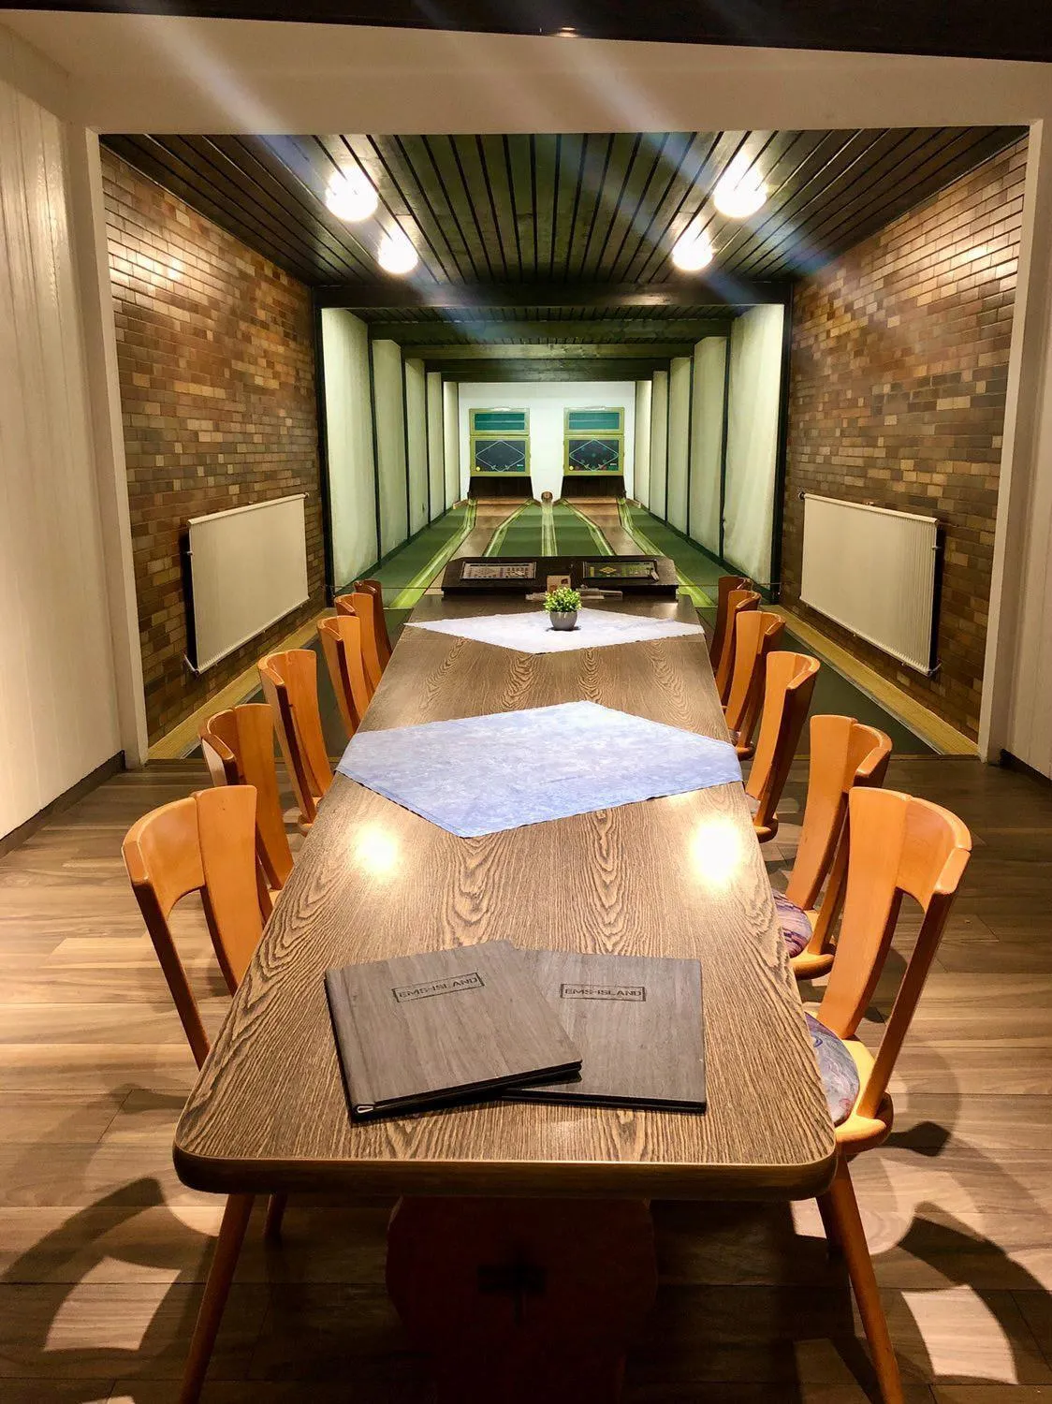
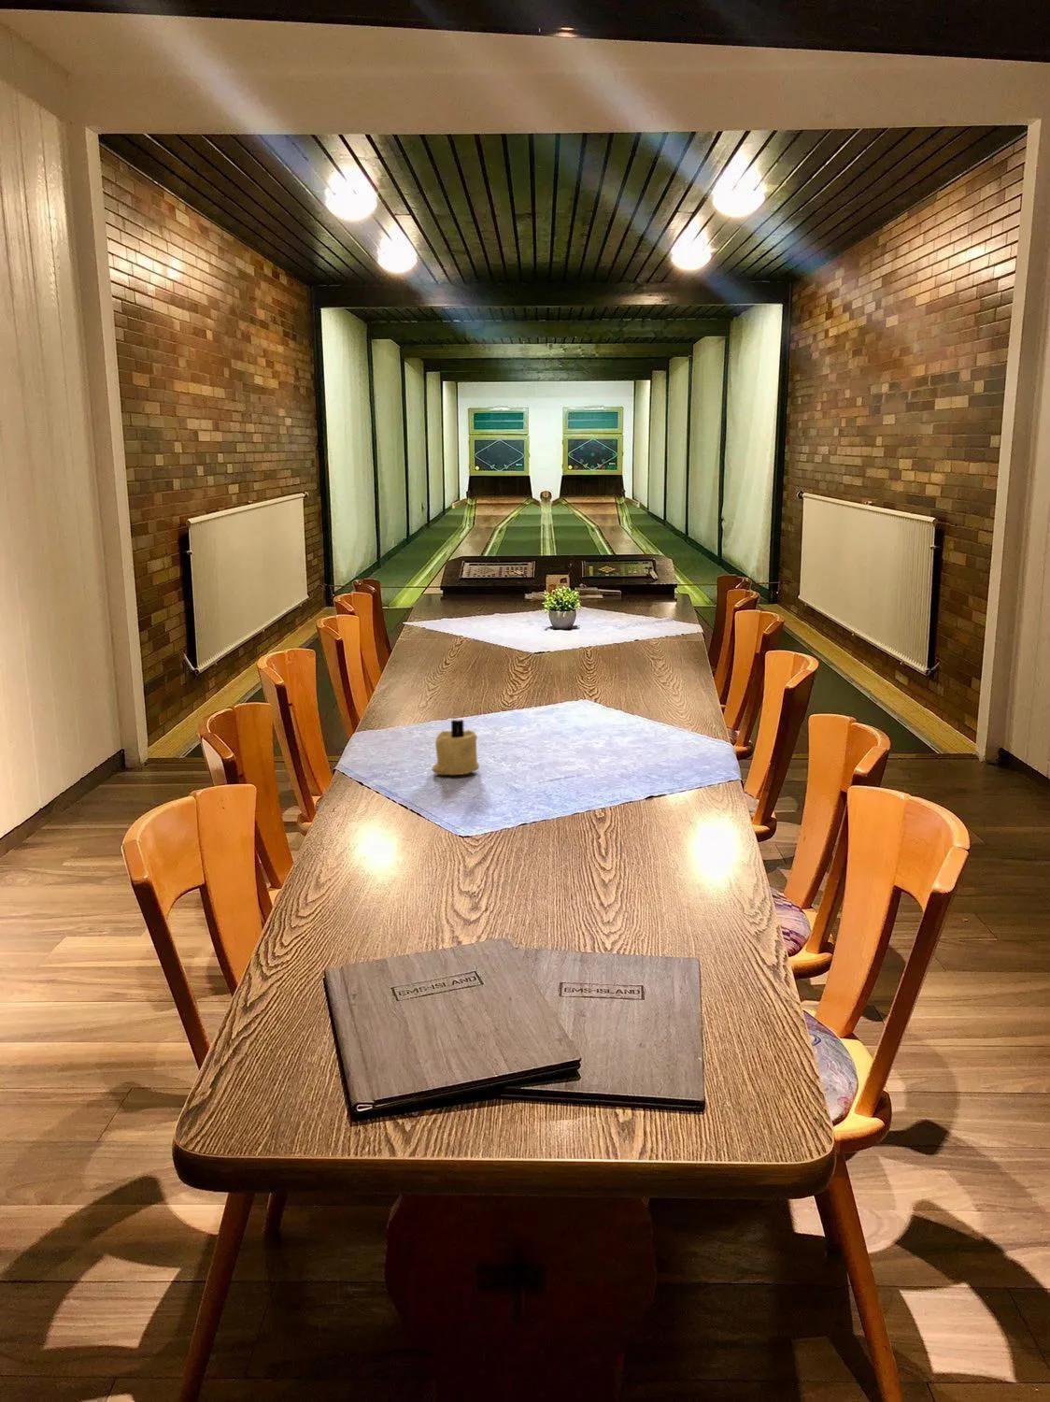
+ candle [430,719,480,775]
